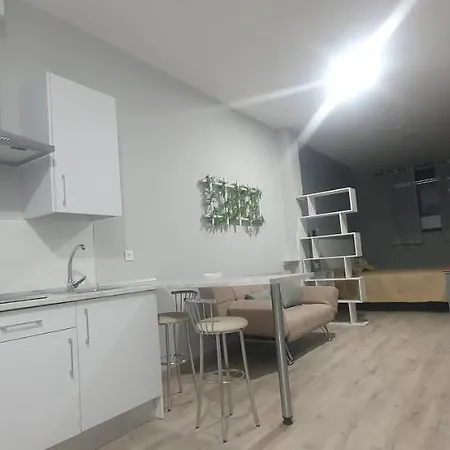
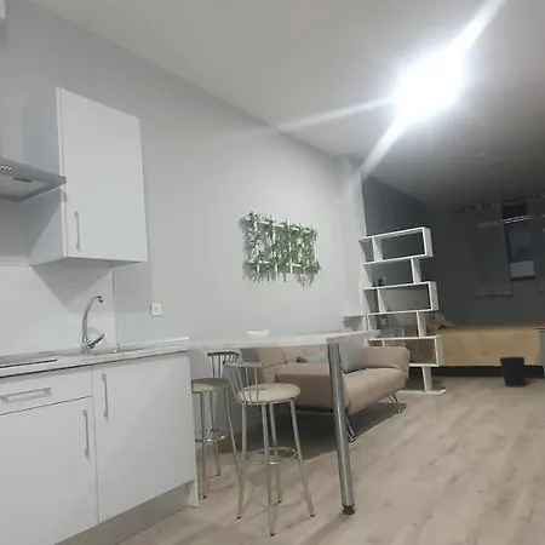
+ wastebasket [499,356,527,389]
